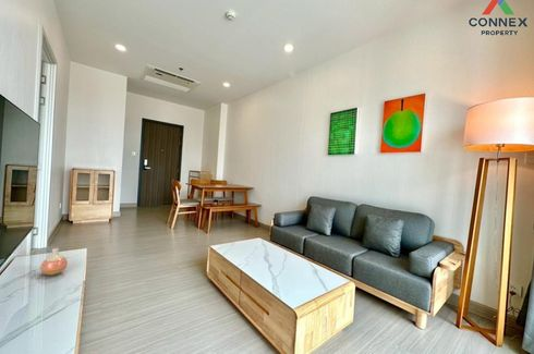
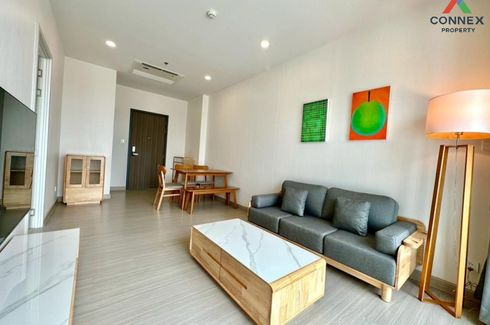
- vase [39,247,69,277]
